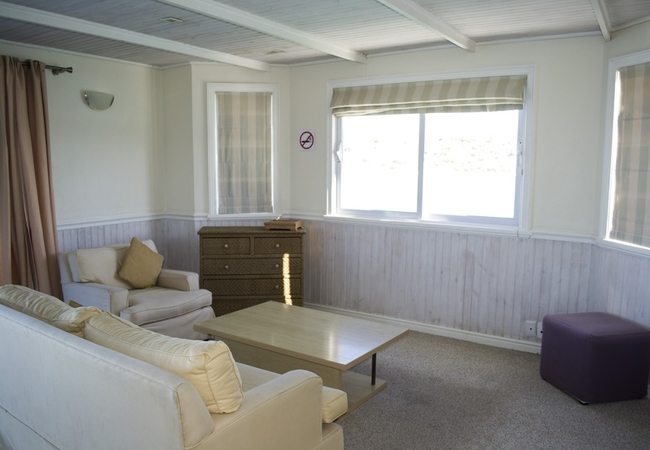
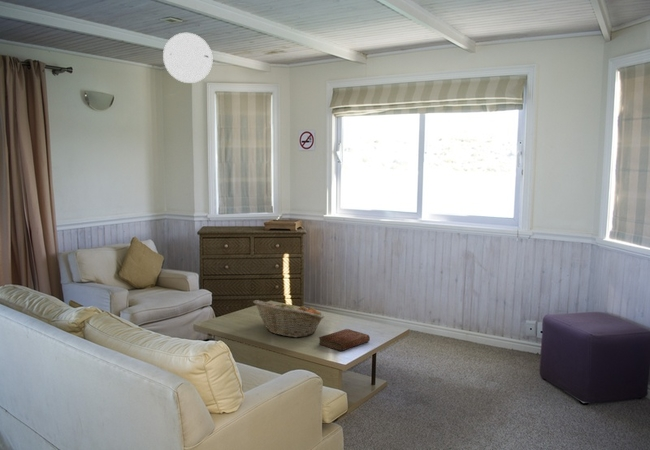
+ ceiling light [162,32,214,84]
+ bible [318,328,371,352]
+ fruit basket [252,299,326,338]
